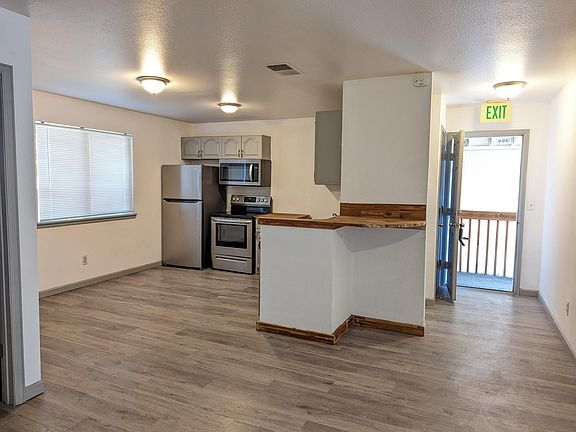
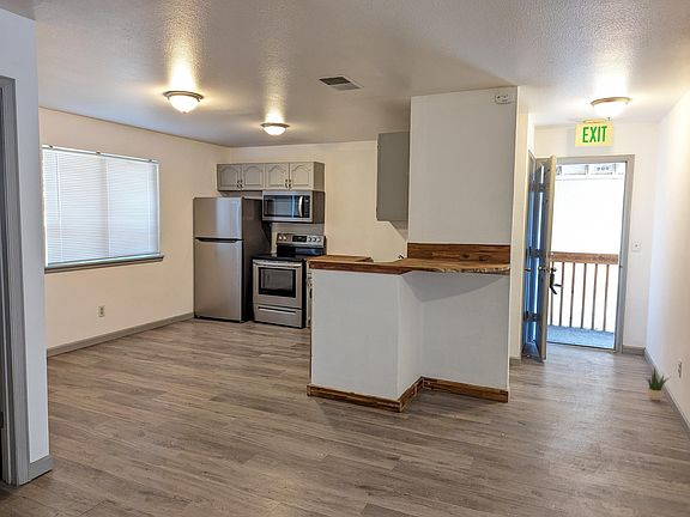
+ potted plant [644,367,672,401]
